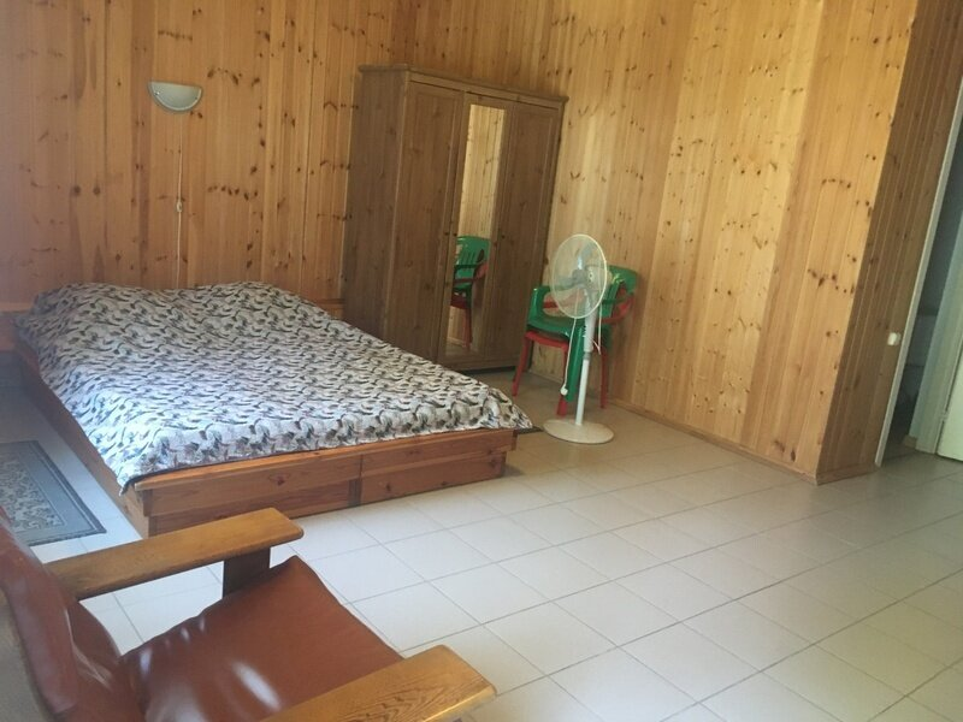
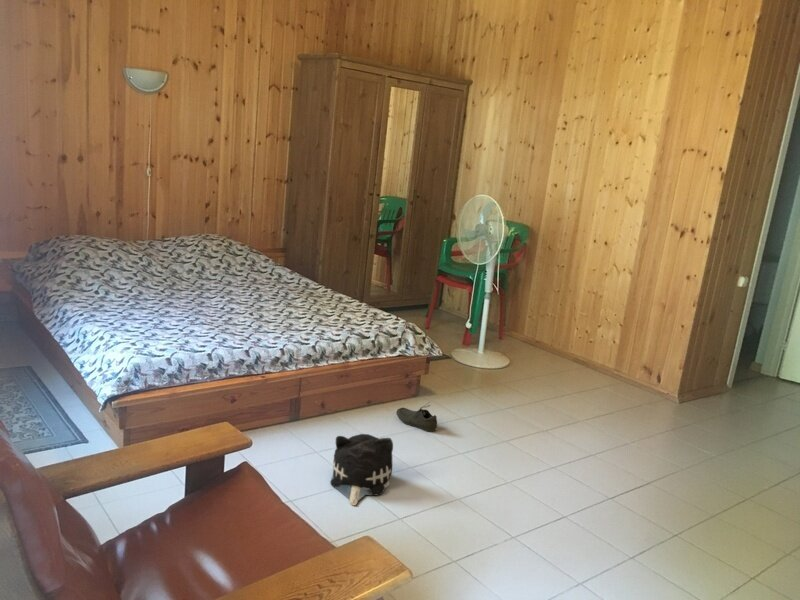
+ shoe [395,401,438,433]
+ plush toy [329,433,394,506]
